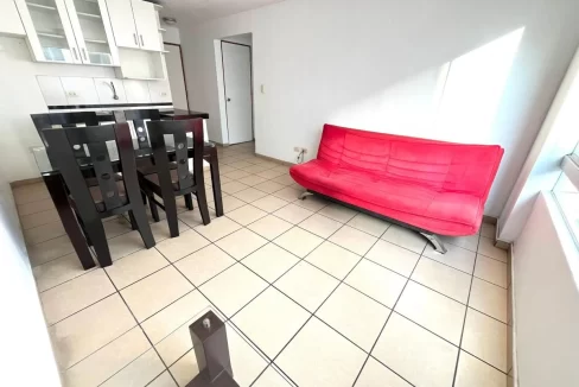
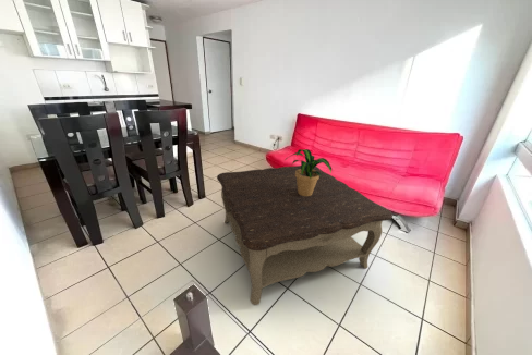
+ coffee table [216,164,394,306]
+ potted plant [285,148,332,196]
